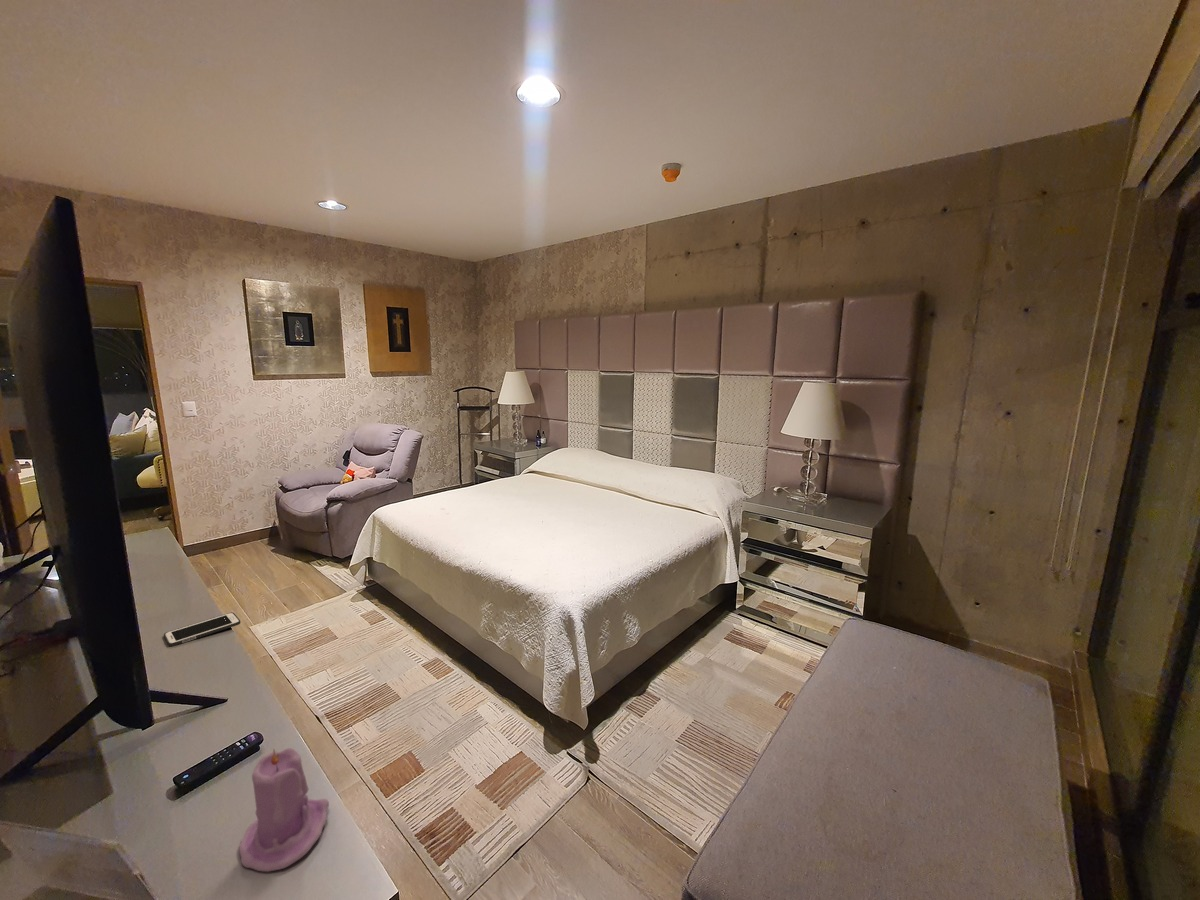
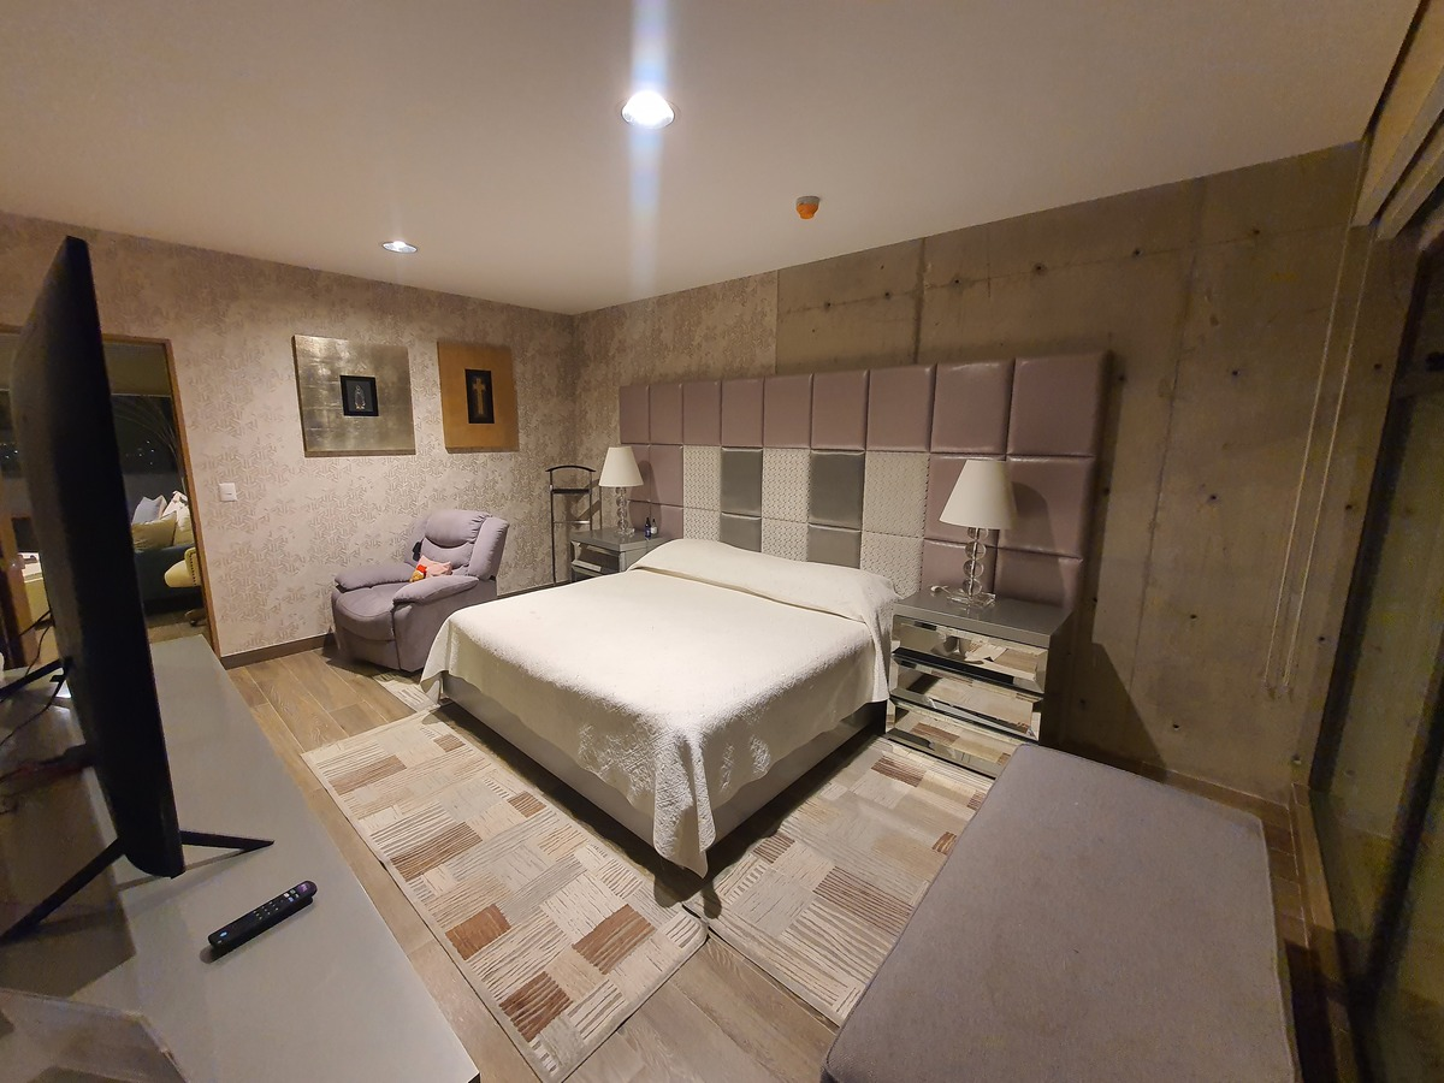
- cell phone [163,611,241,647]
- candle [238,747,330,873]
